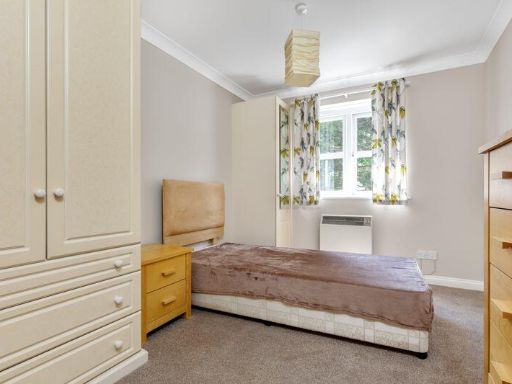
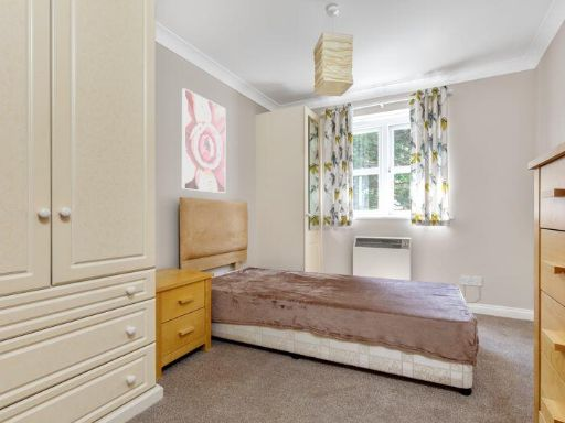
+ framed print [181,87,227,194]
